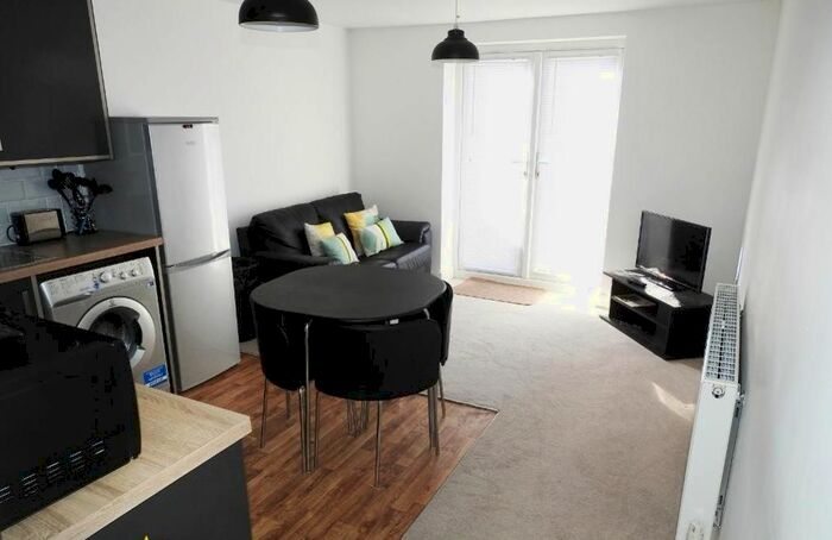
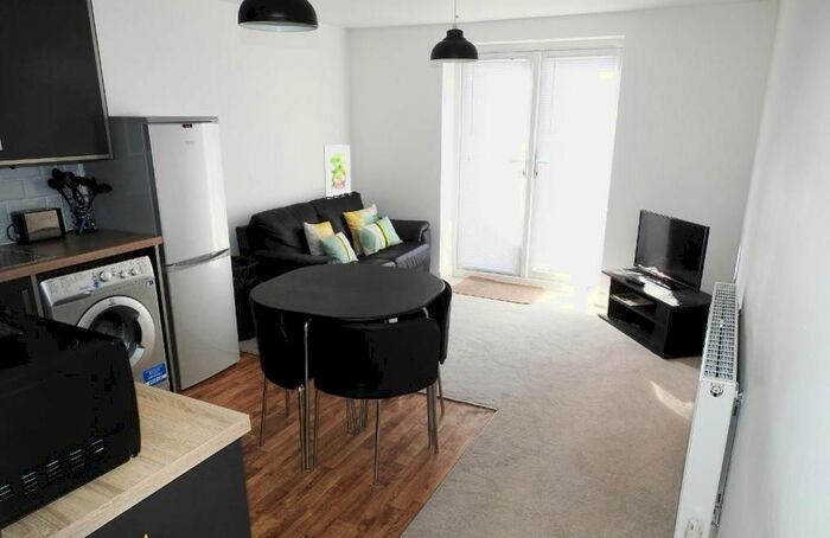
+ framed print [323,143,352,199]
